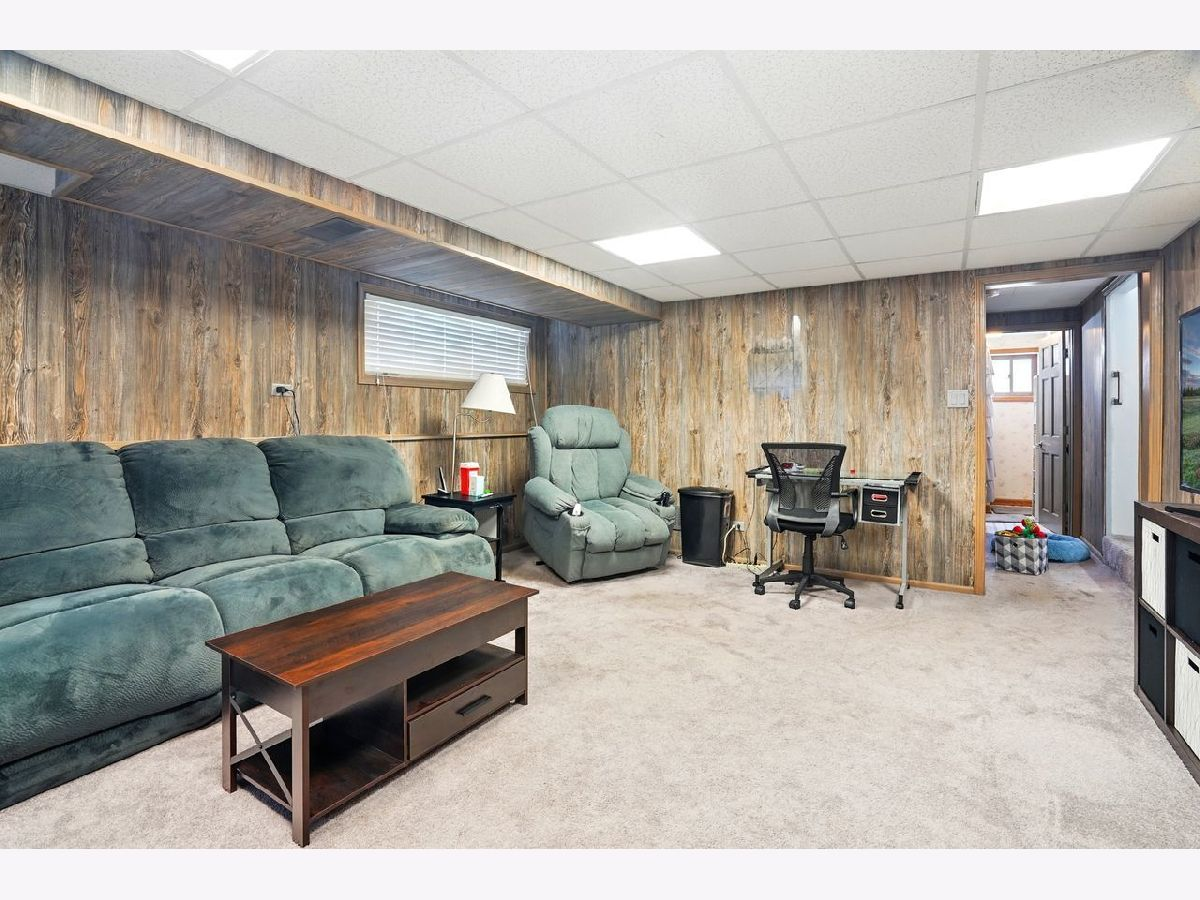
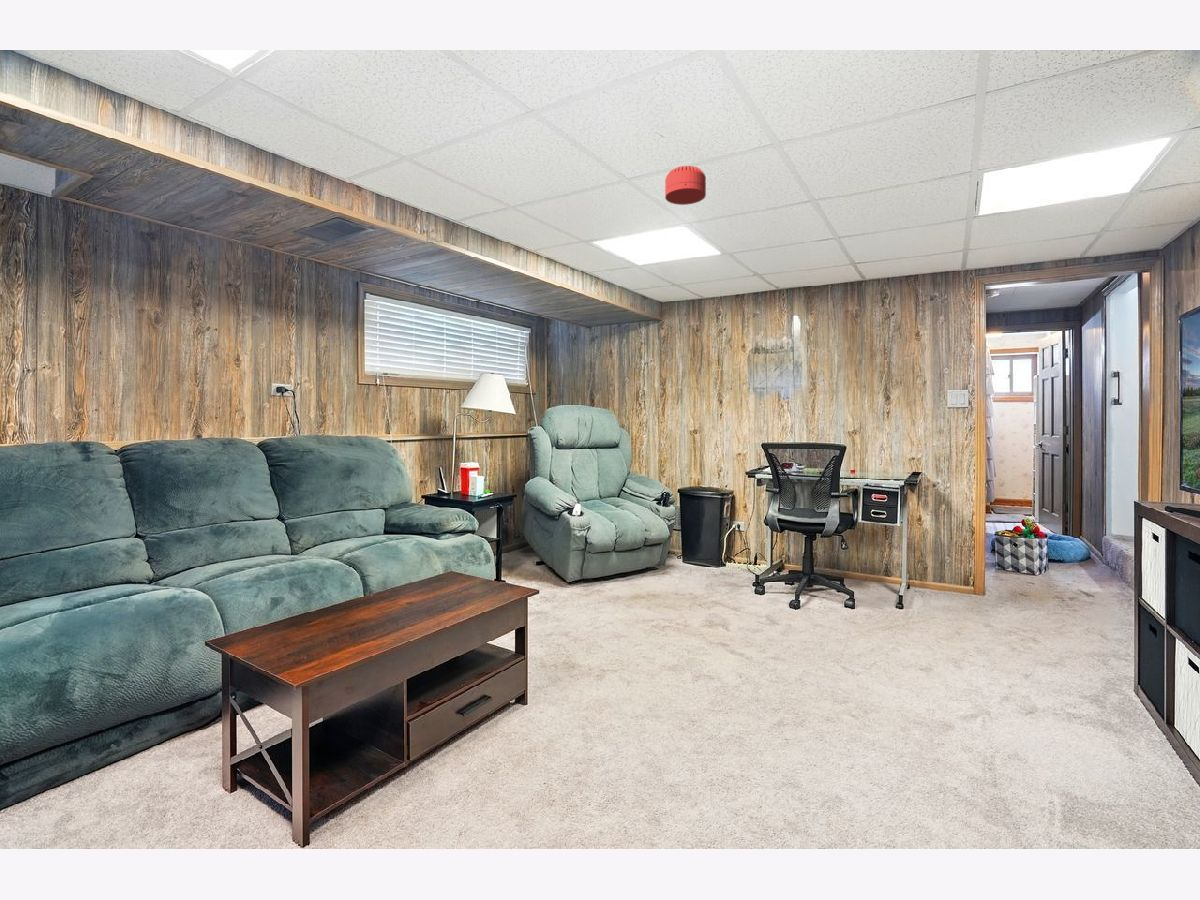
+ smoke detector [664,165,707,206]
